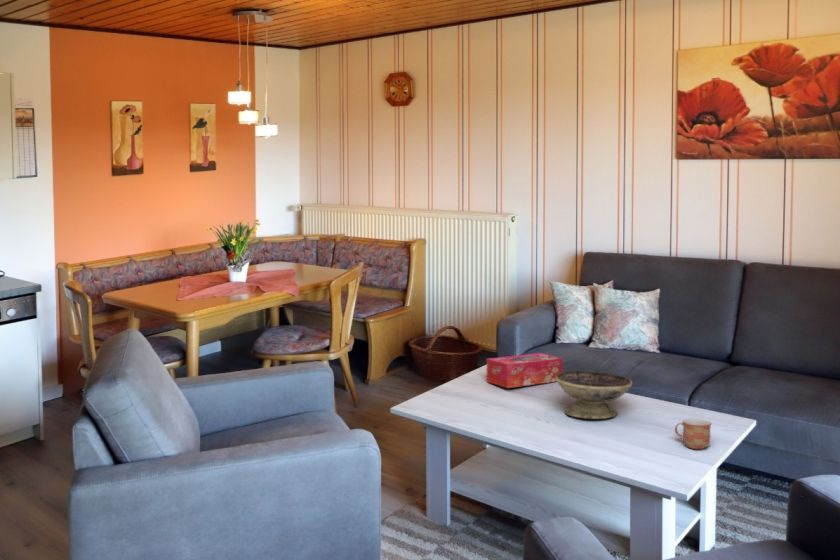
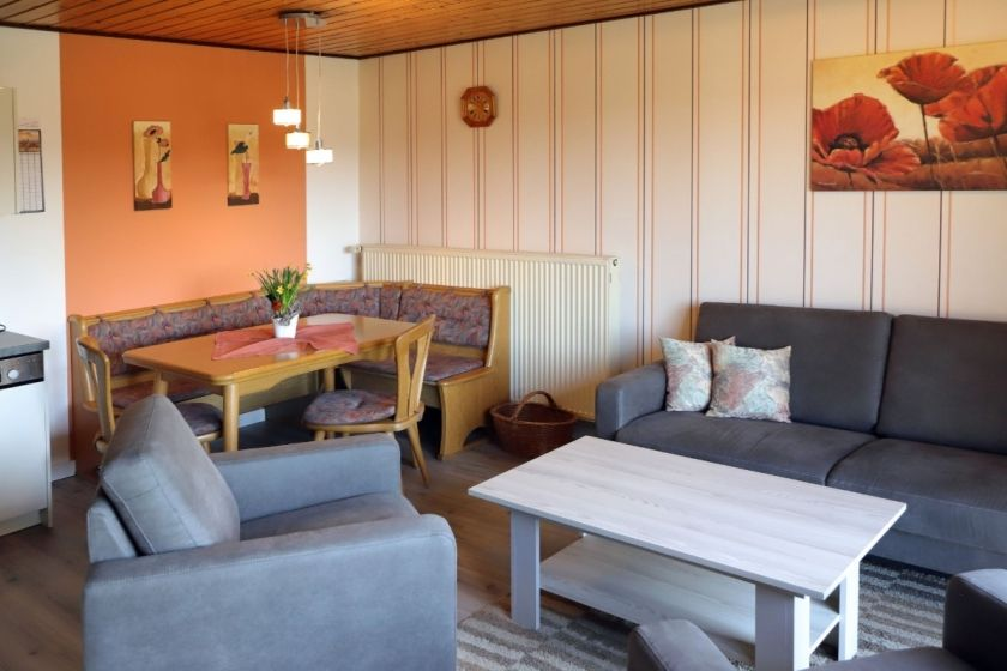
- tissue box [486,352,563,389]
- mug [674,418,712,450]
- decorative bowl [556,370,633,420]
